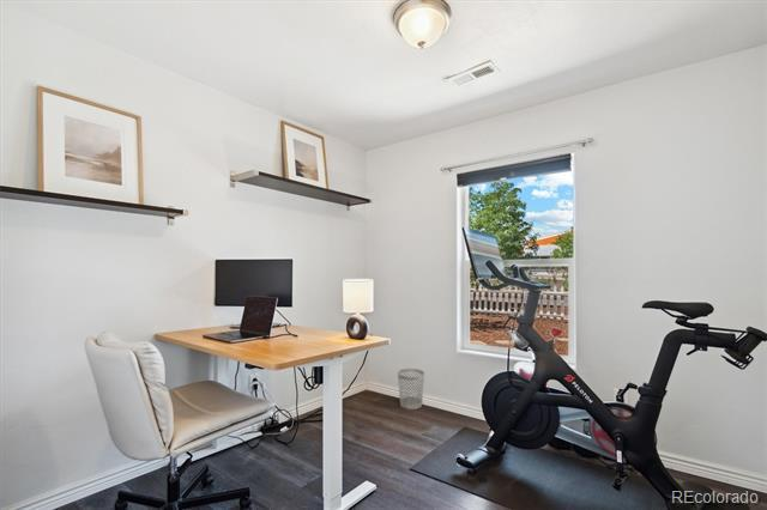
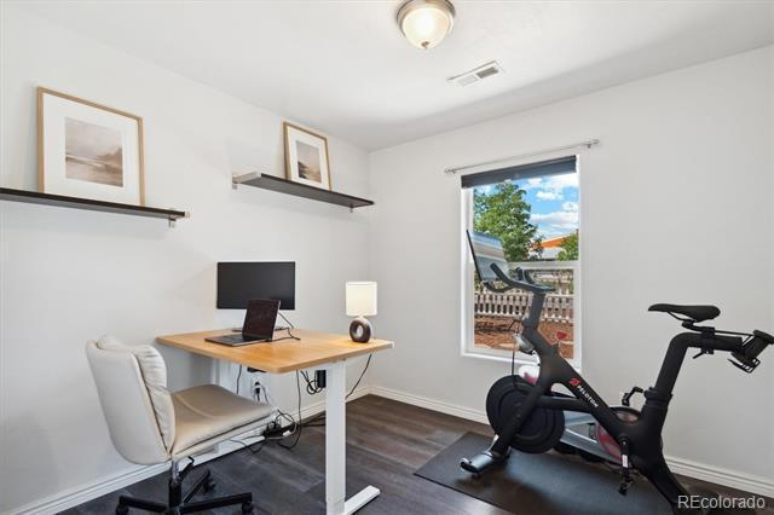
- wastebasket [397,368,425,411]
